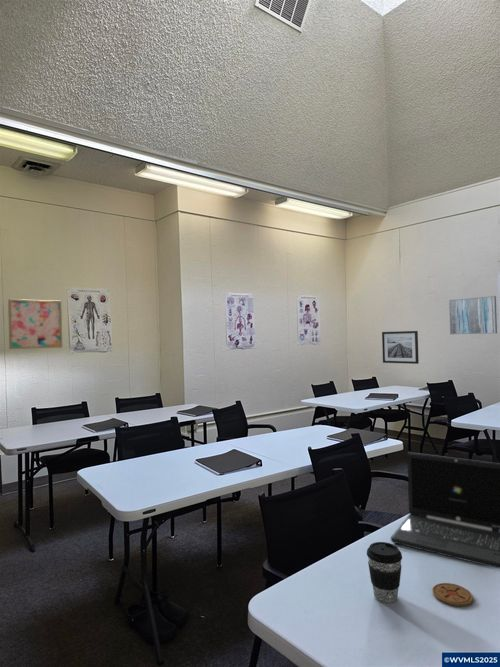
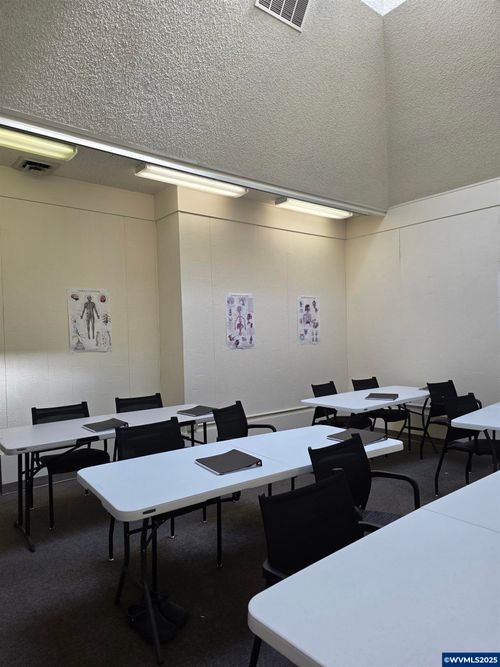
- wall art [448,295,498,336]
- wall art [381,330,420,365]
- coaster [432,582,474,607]
- wall art [7,298,63,350]
- coffee cup [366,541,403,604]
- laptop [390,452,500,570]
